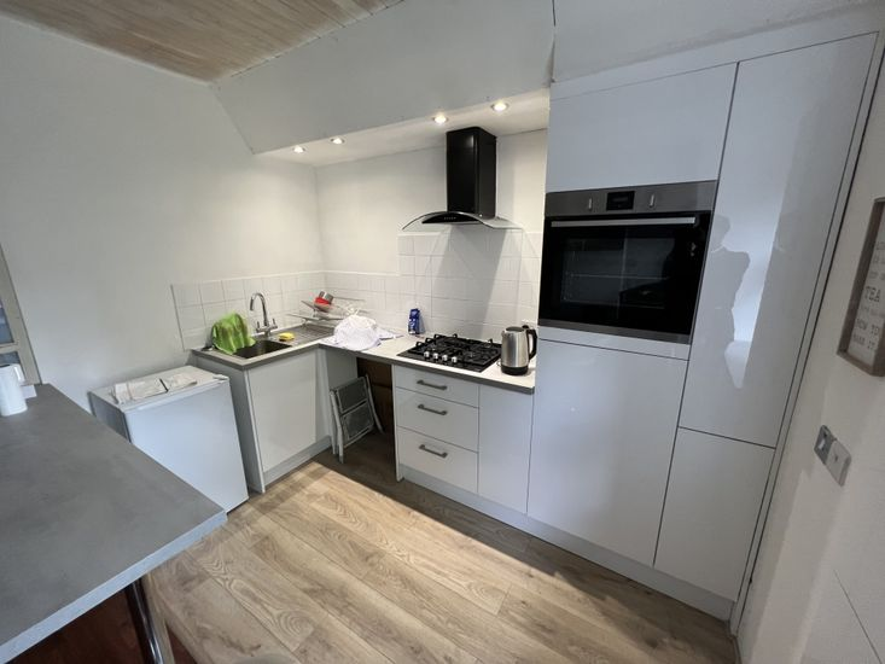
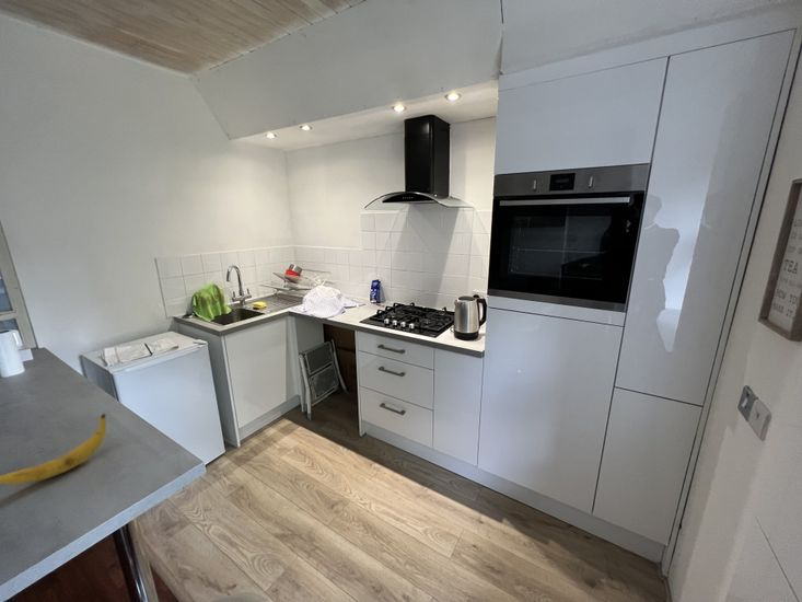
+ banana [0,413,107,486]
